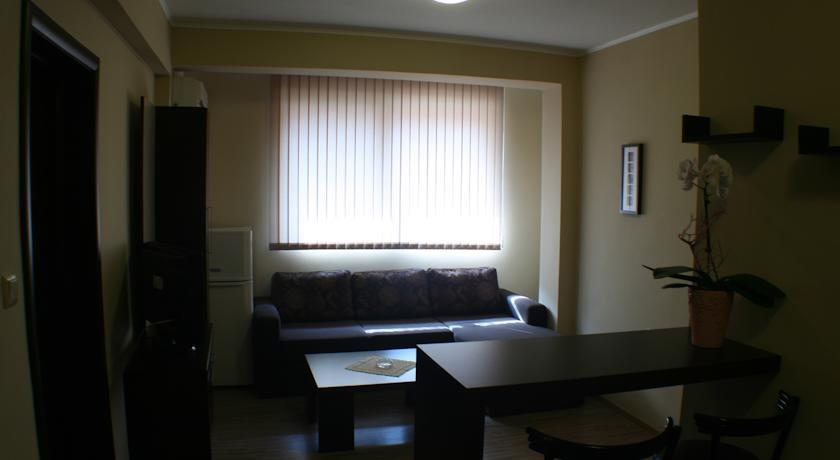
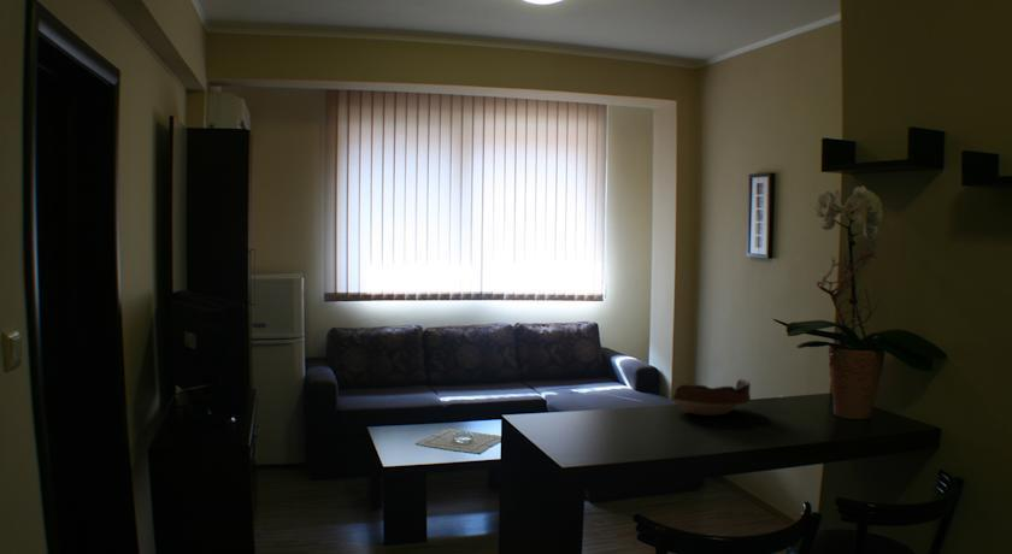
+ bowl [672,378,752,417]
